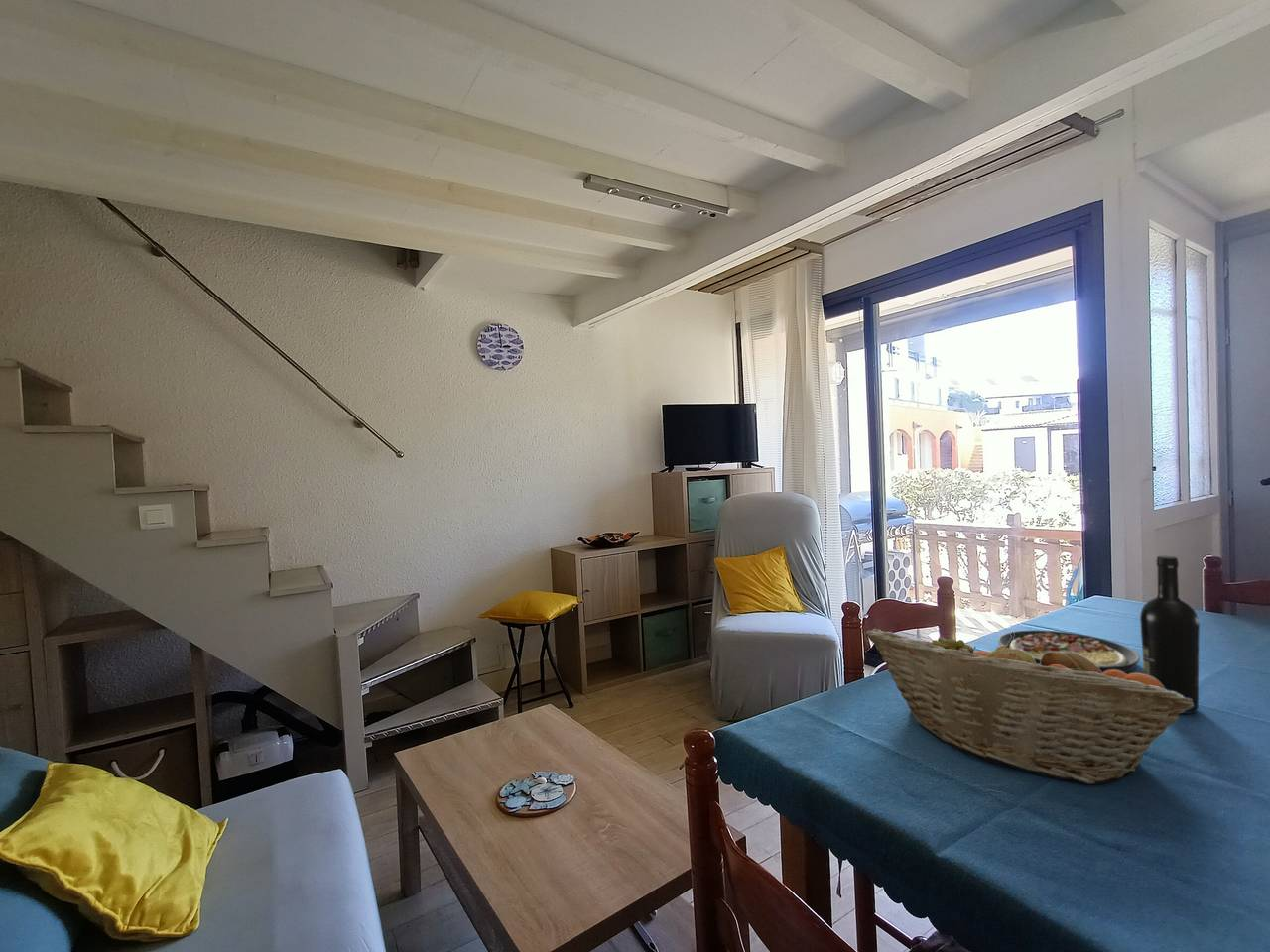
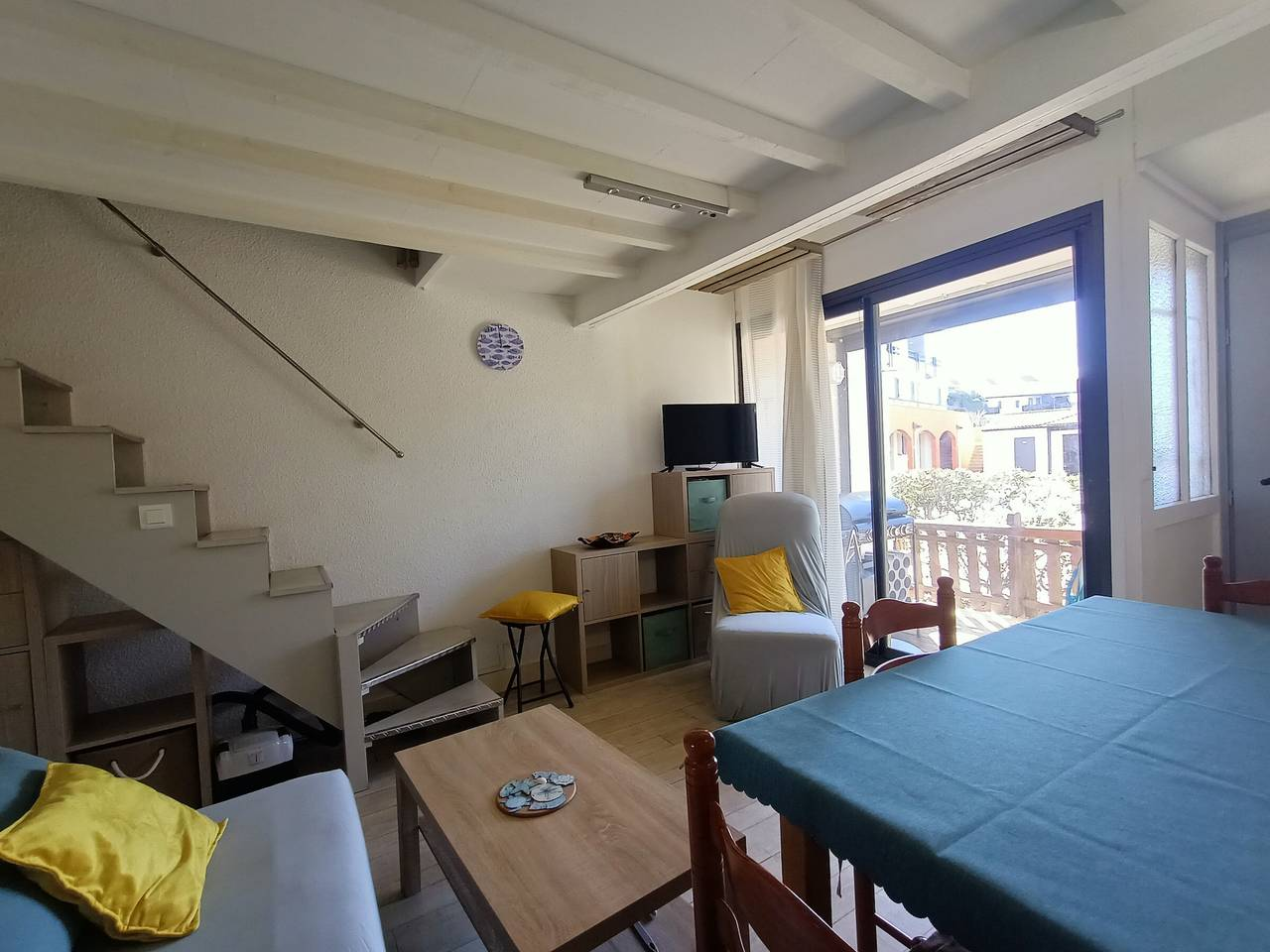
- wine bottle [1139,555,1201,715]
- fruit basket [864,628,1194,785]
- plate [997,629,1141,673]
